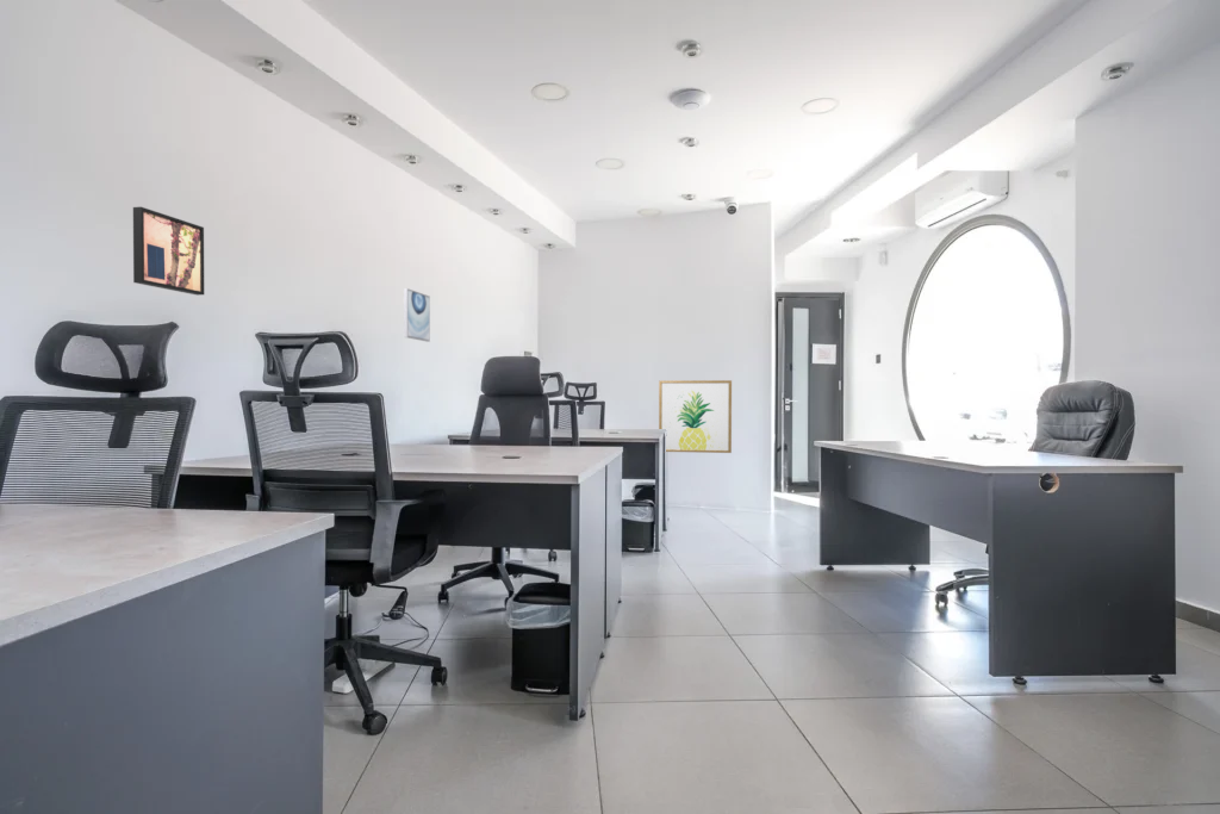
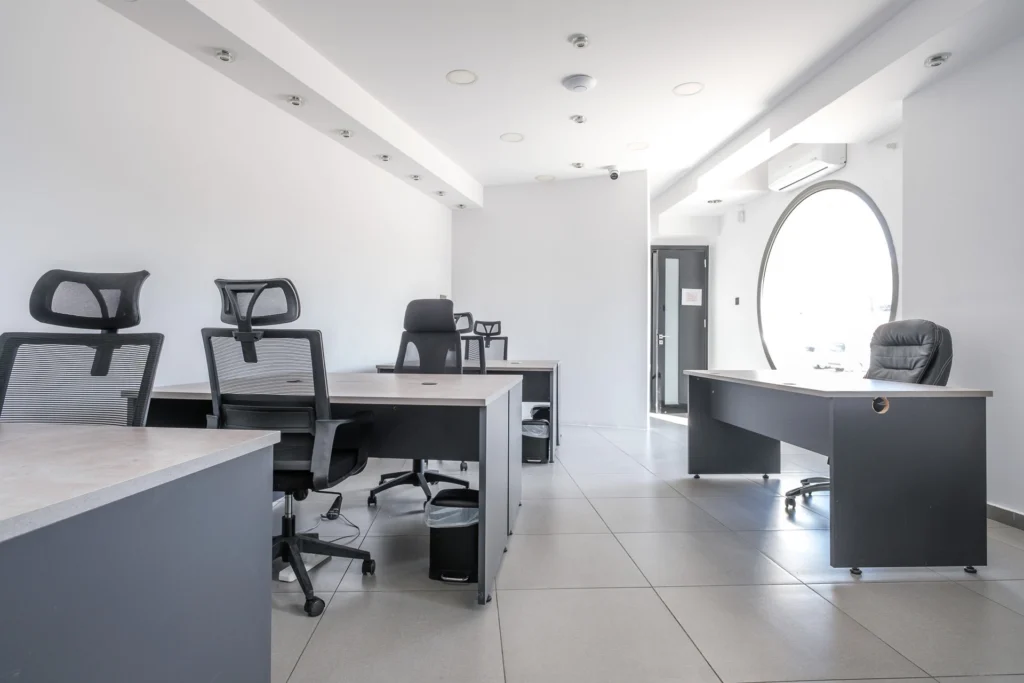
- wall art [403,287,431,343]
- wall art [132,206,205,297]
- wall art [658,379,733,454]
